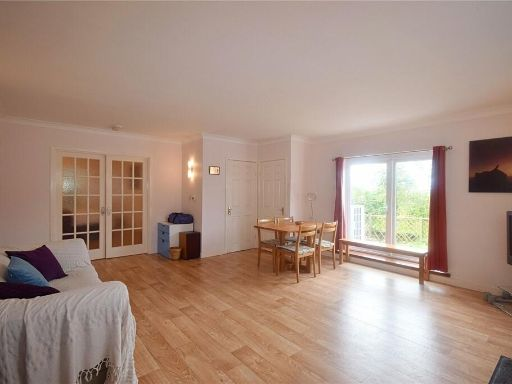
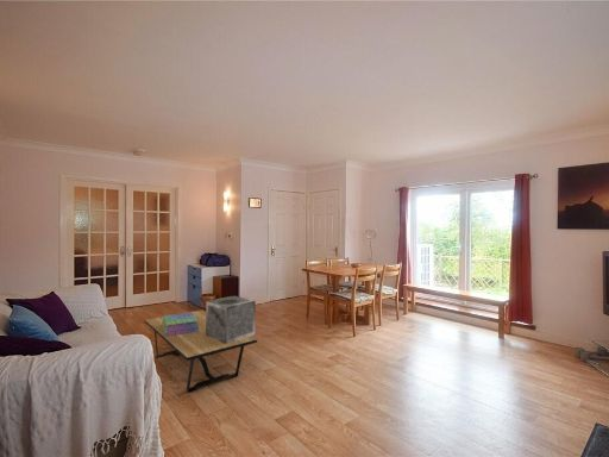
+ decorative box [205,295,257,344]
+ stack of books [162,312,199,337]
+ coffee table [144,309,258,393]
